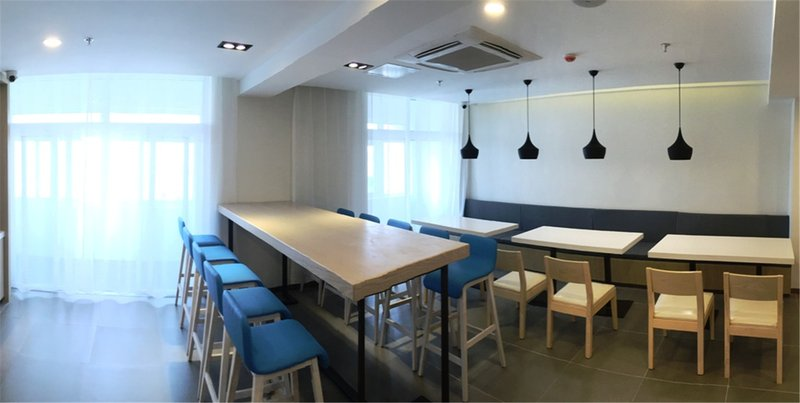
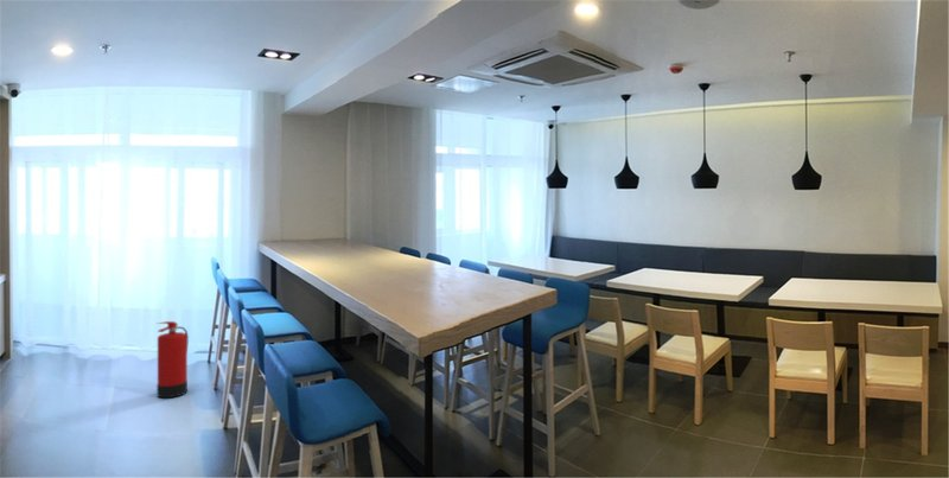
+ fire extinguisher [155,320,190,399]
